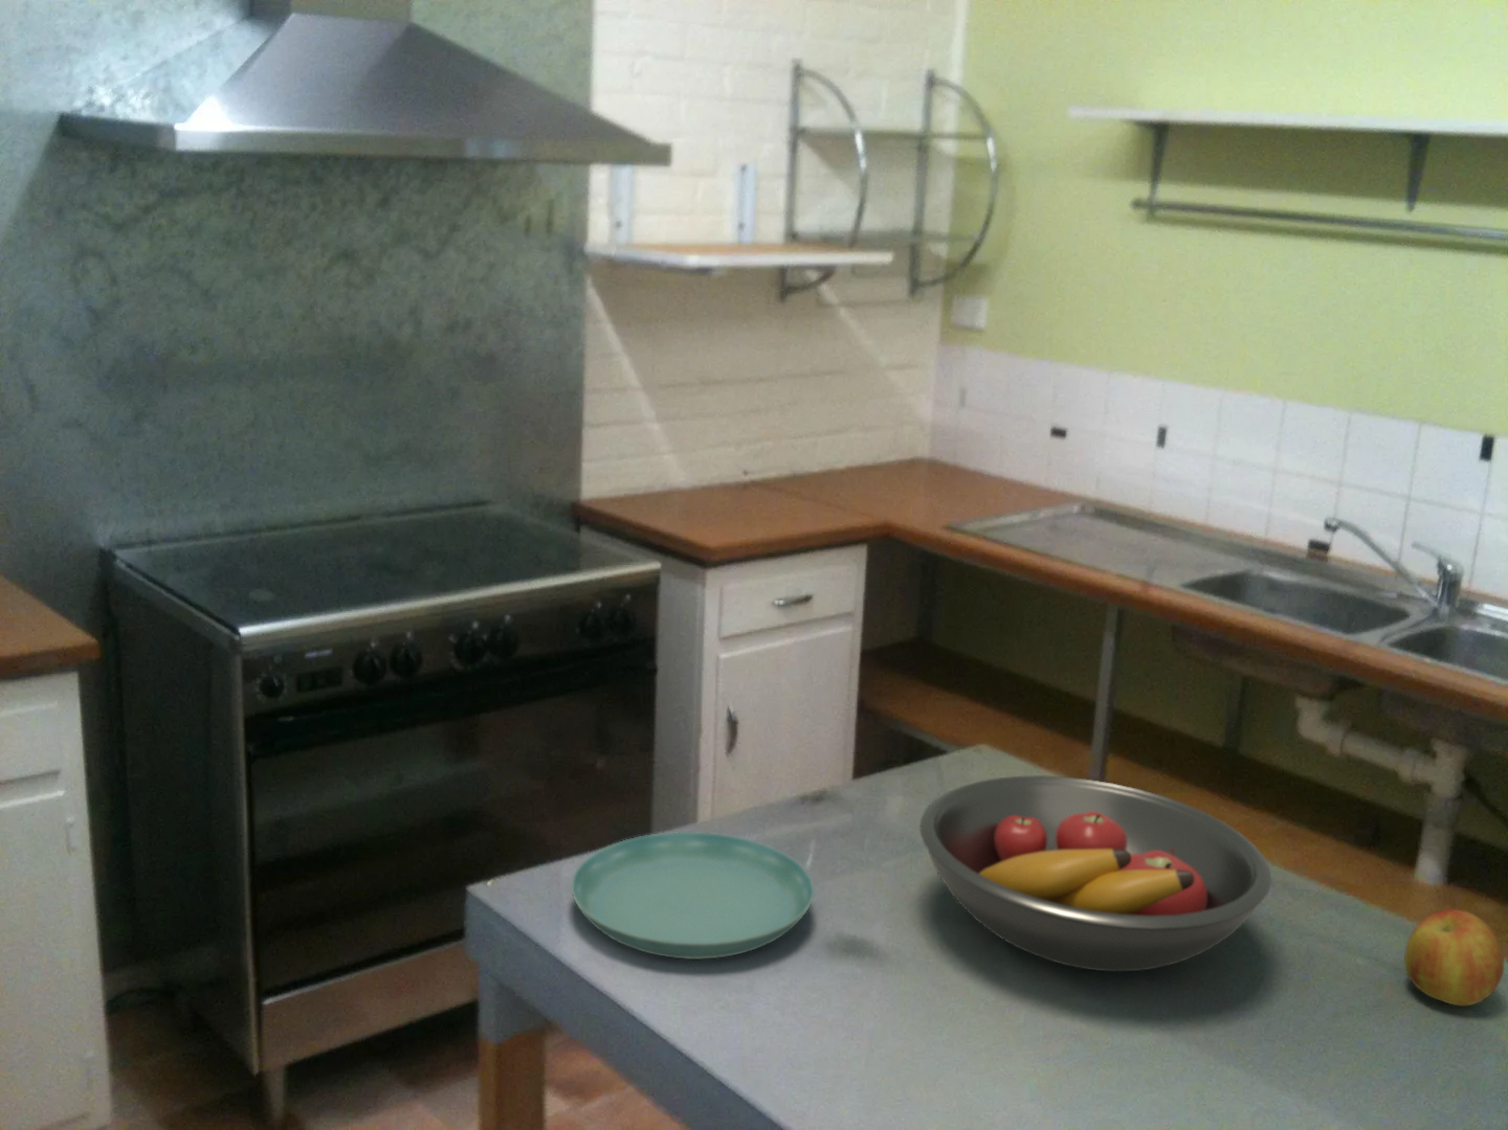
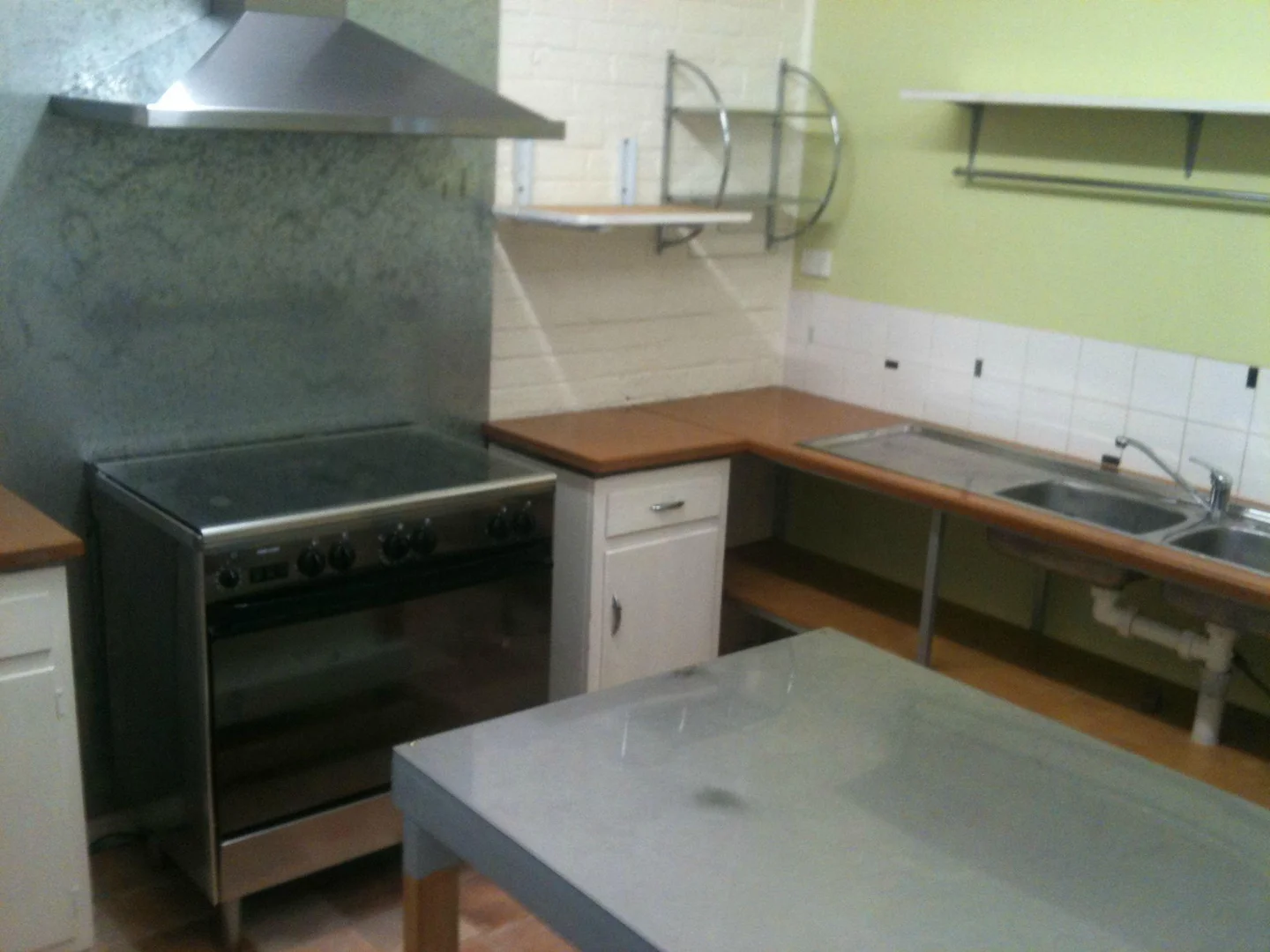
- saucer [570,831,816,960]
- fruit bowl [918,774,1273,972]
- apple [1404,908,1504,1008]
